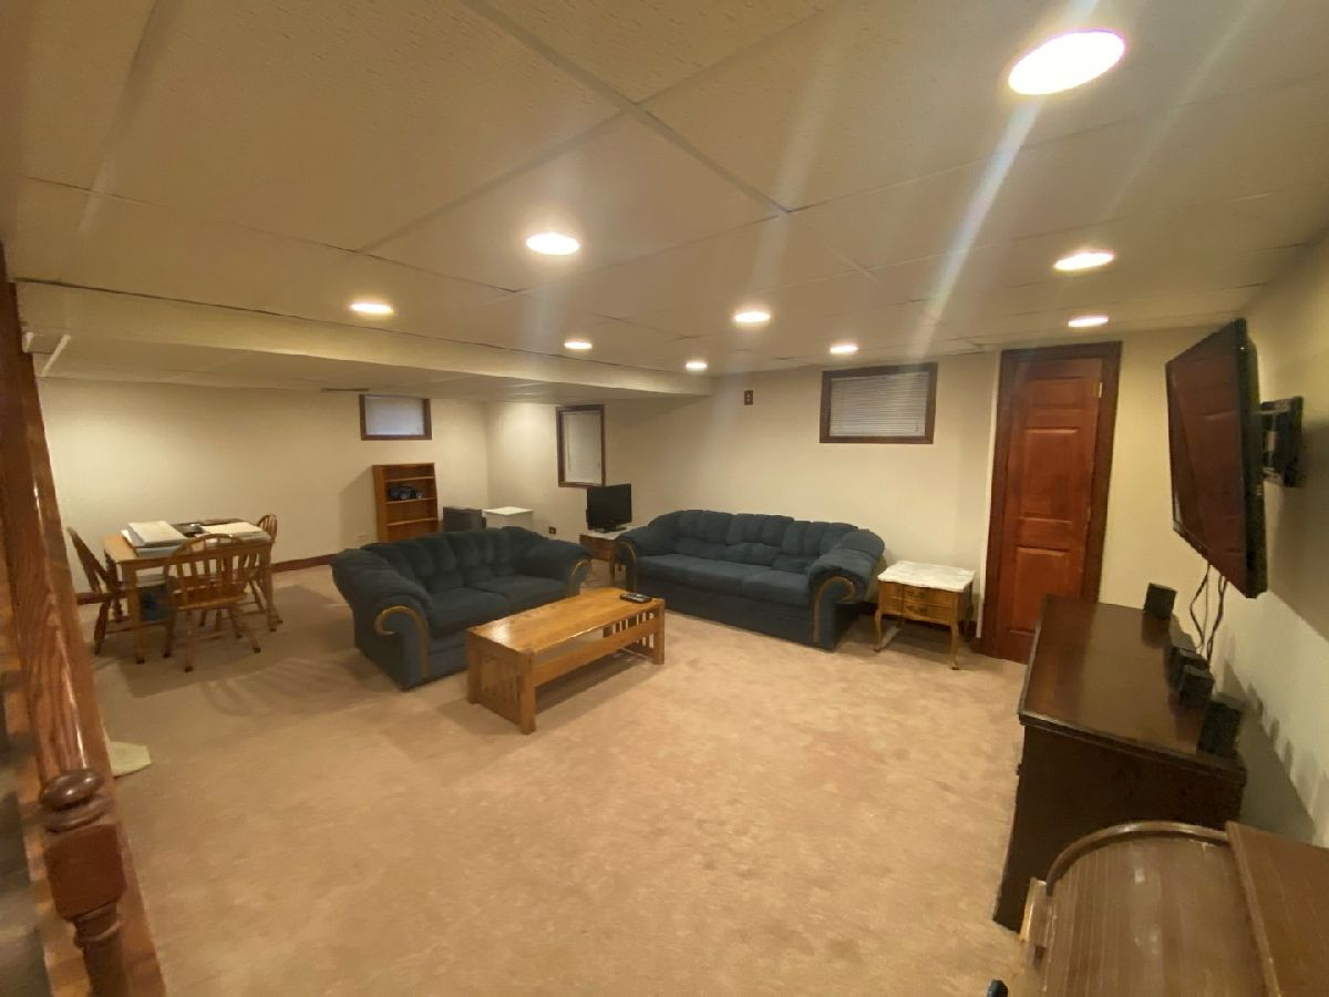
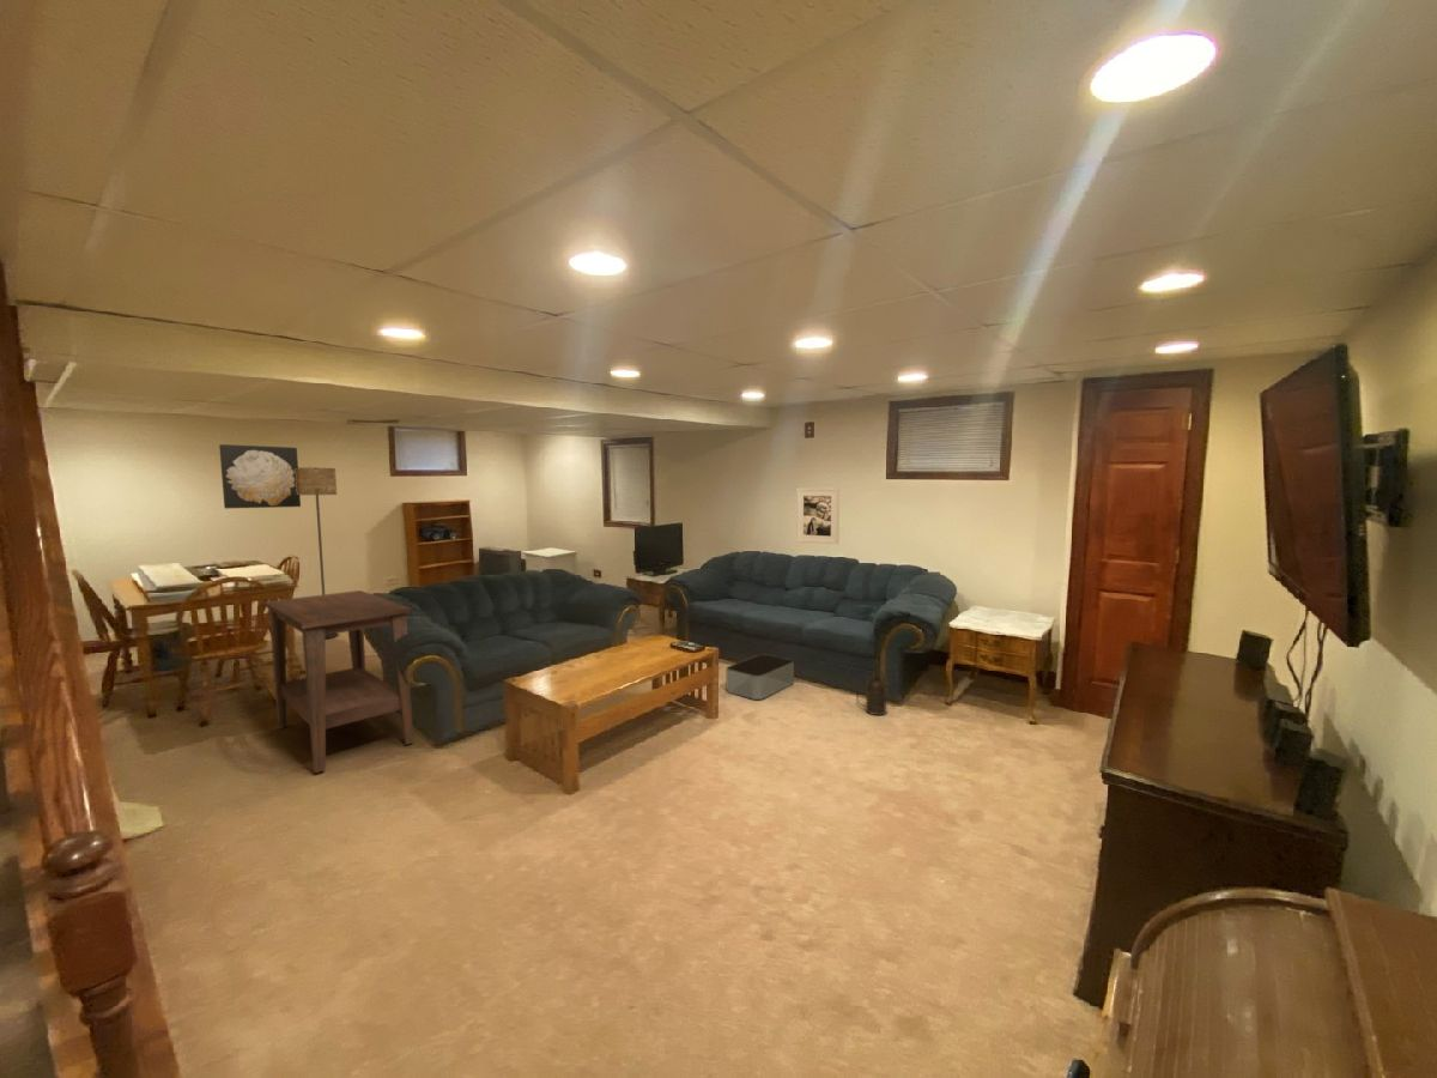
+ wall art [218,443,302,509]
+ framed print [795,486,841,545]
+ storage bin [724,653,795,701]
+ oil lamp [855,660,890,716]
+ floor lamp [295,467,340,640]
+ side table [262,589,414,774]
